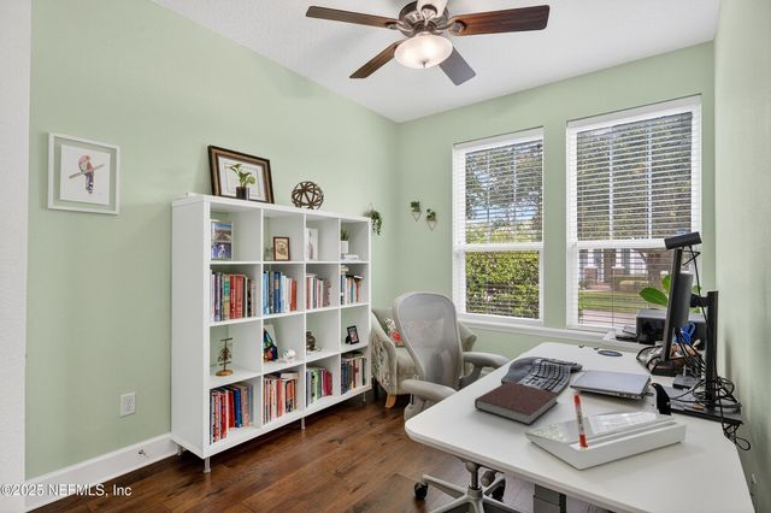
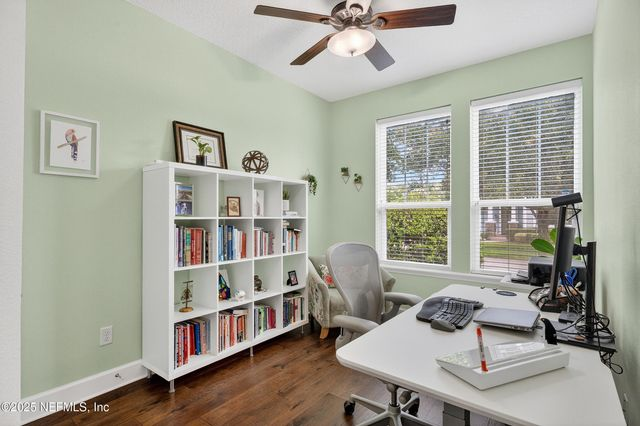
- notebook [473,381,559,426]
